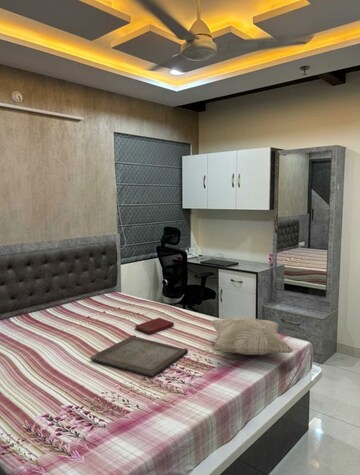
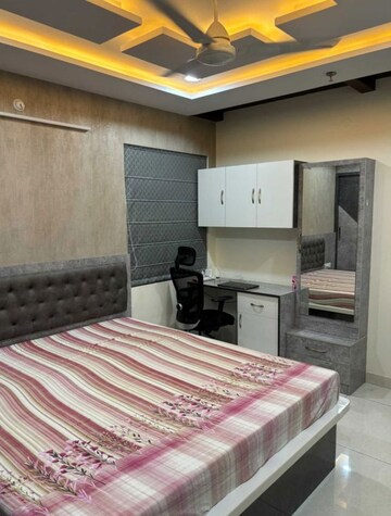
- serving tray [89,334,189,377]
- book [134,317,175,336]
- decorative pillow [210,316,294,356]
